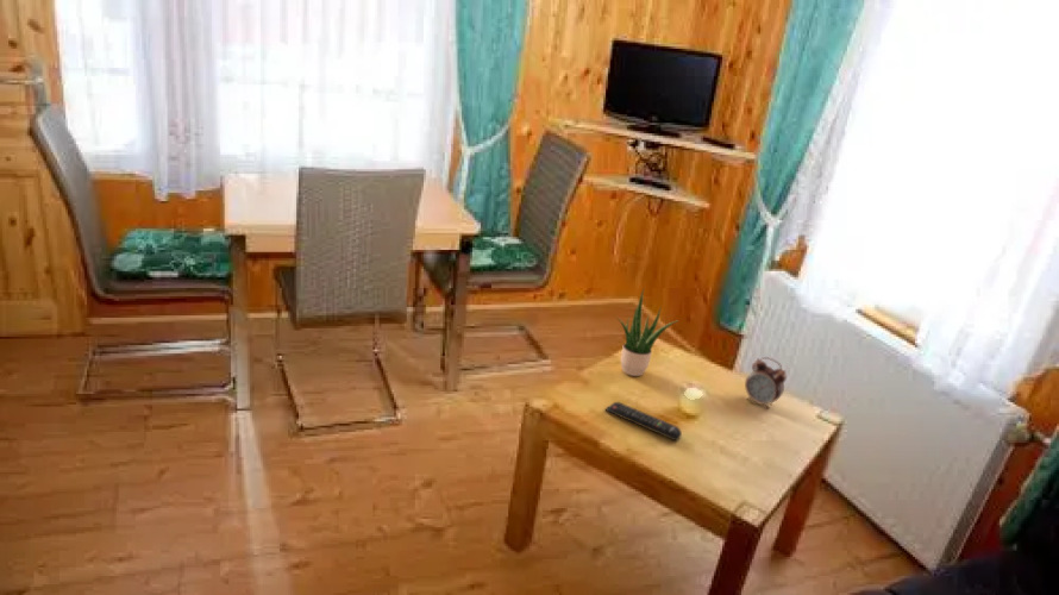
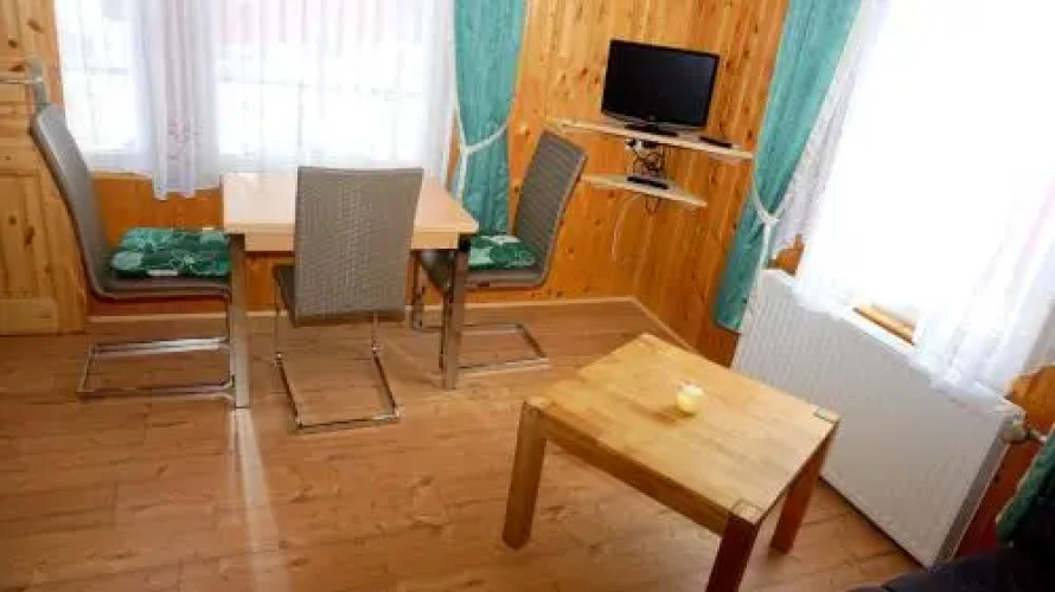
- potted plant [615,288,679,377]
- remote control [603,401,683,443]
- alarm clock [744,356,788,411]
